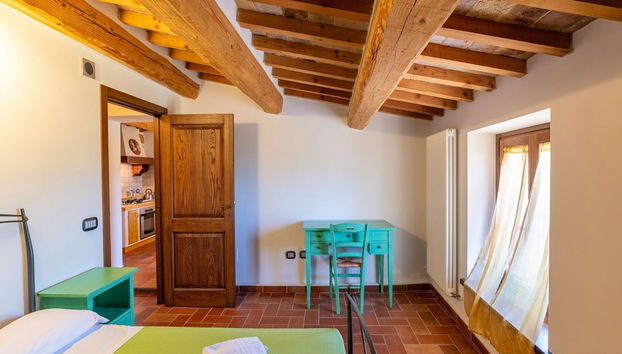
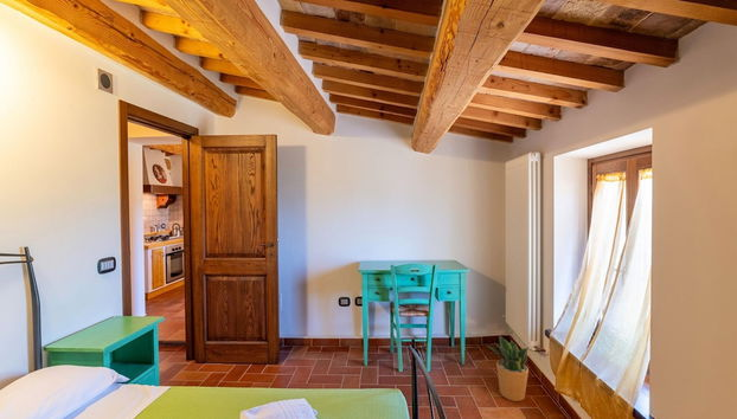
+ potted plant [486,334,530,402]
